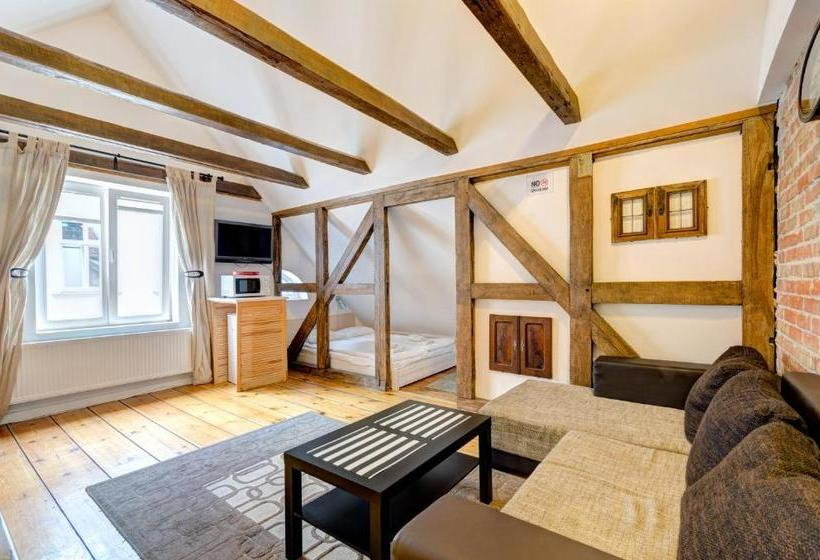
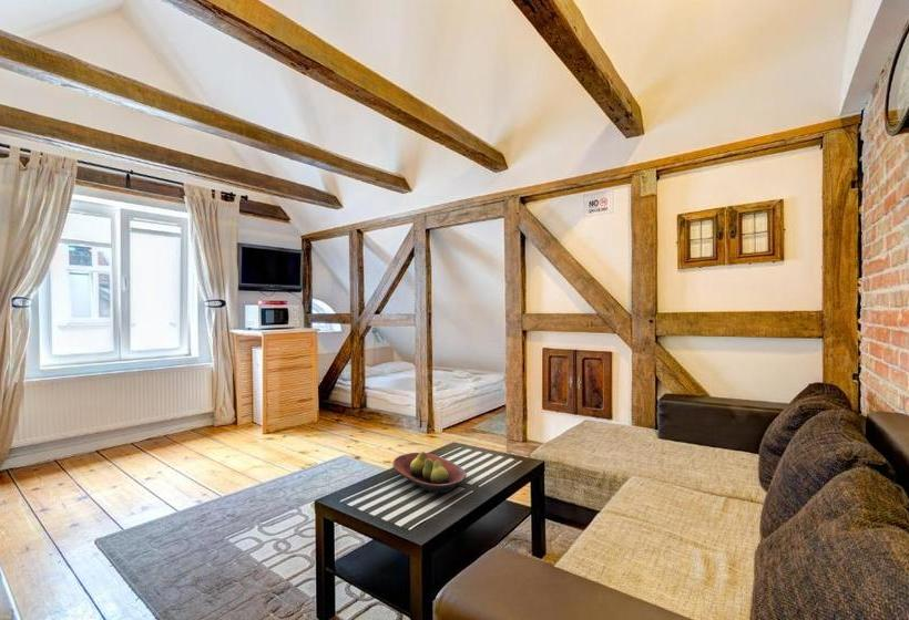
+ fruit bowl [391,451,468,494]
